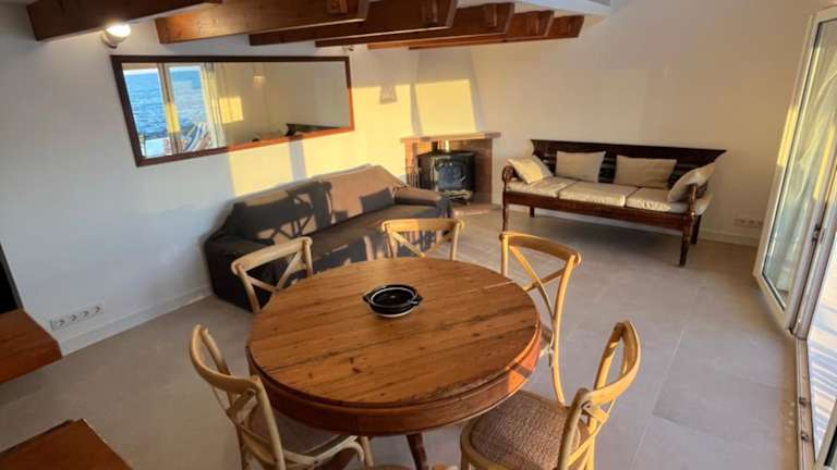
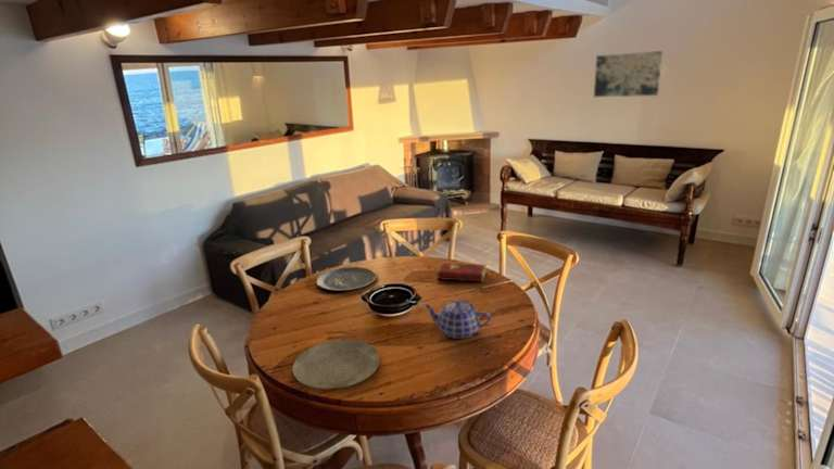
+ hardcover book [435,261,488,283]
+ plate [315,266,378,292]
+ teapot [422,299,492,340]
+ plate [291,339,381,391]
+ wall art [593,50,664,98]
